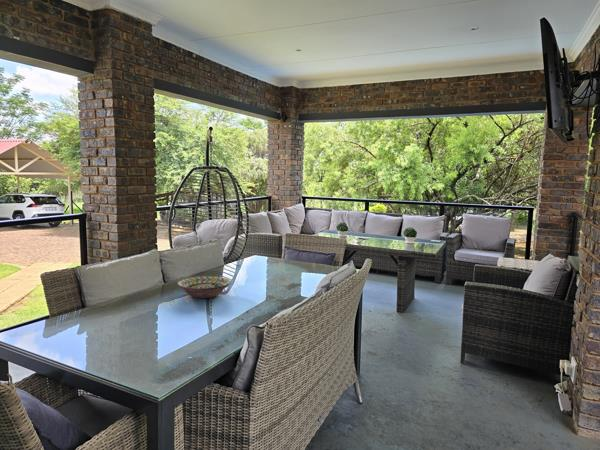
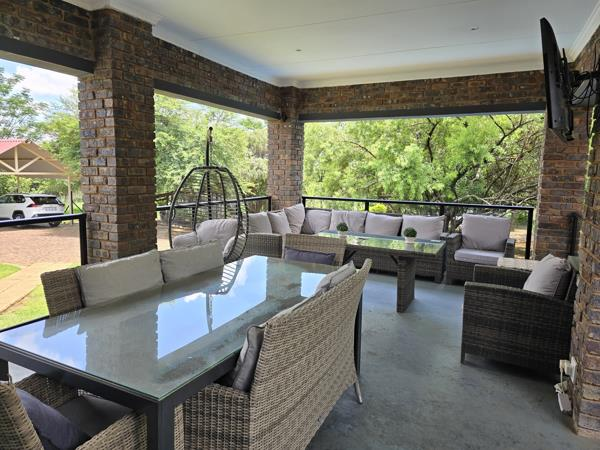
- decorative bowl [176,275,232,299]
